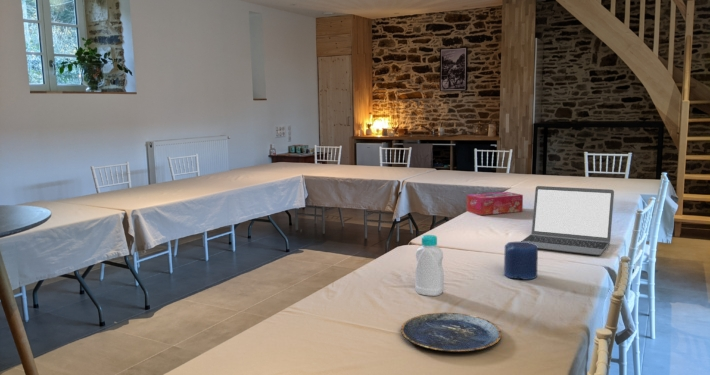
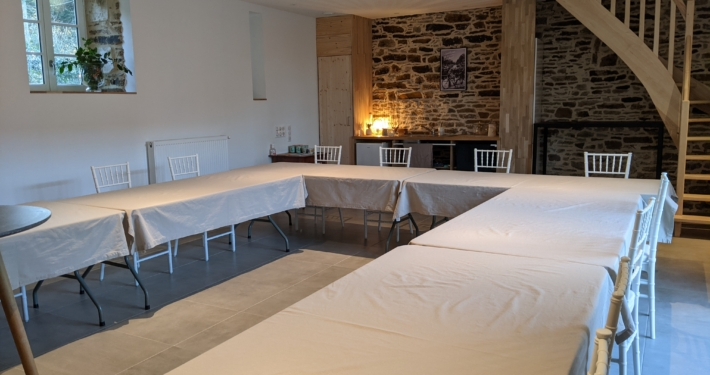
- candle [503,241,539,281]
- bottle [414,234,445,297]
- tissue box [466,191,524,216]
- plate [400,312,503,353]
- laptop [520,185,615,256]
